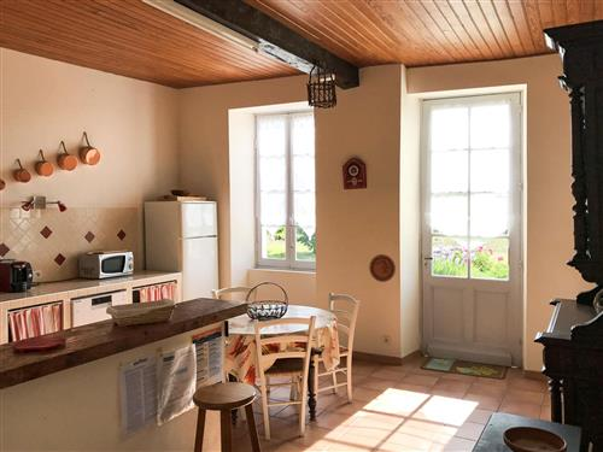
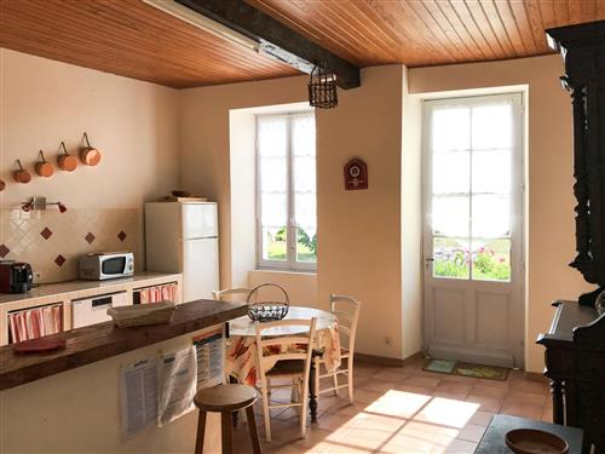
- decorative plate [368,253,397,283]
